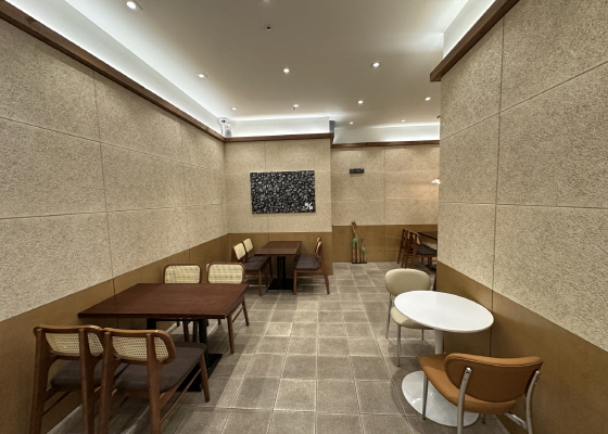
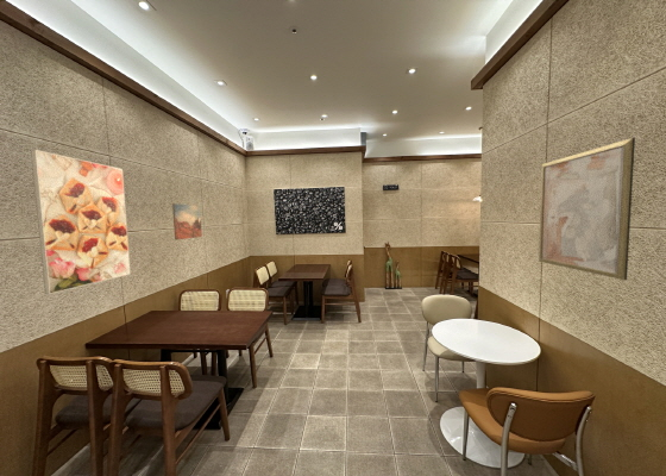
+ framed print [30,149,132,295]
+ wall art [538,137,636,281]
+ wall art [171,202,203,240]
